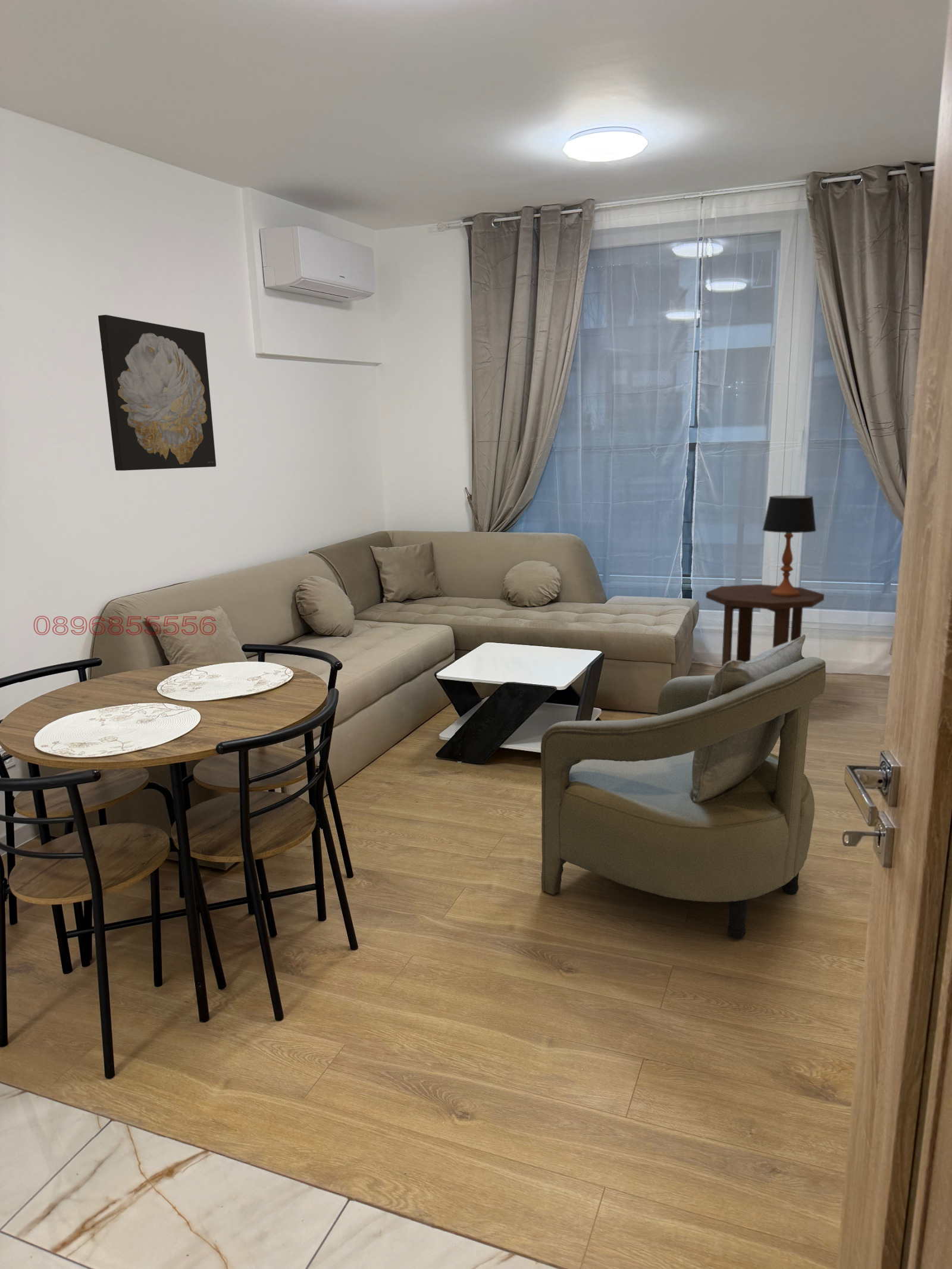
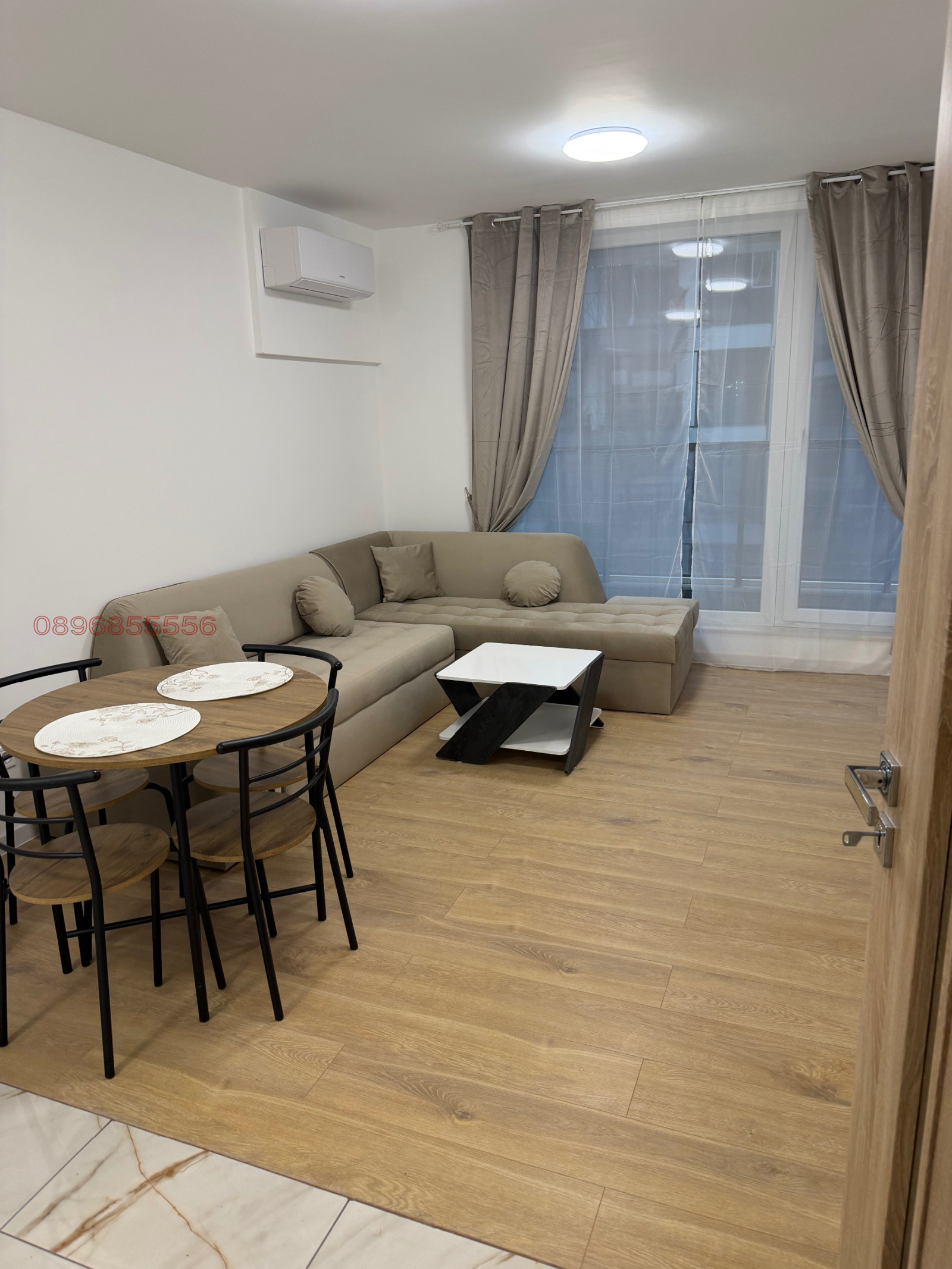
- table lamp [762,495,817,597]
- wall art [98,314,217,471]
- side table [705,584,825,668]
- armchair [540,634,826,940]
